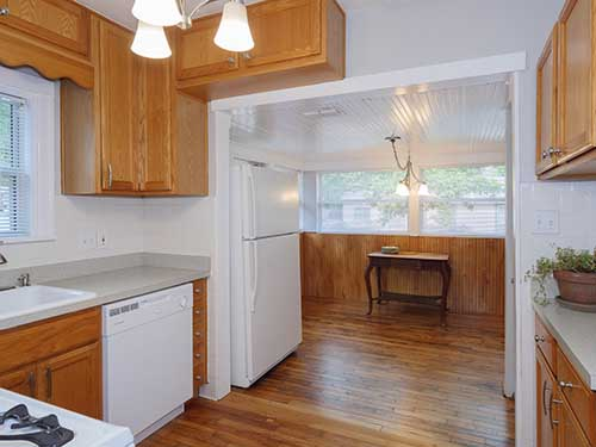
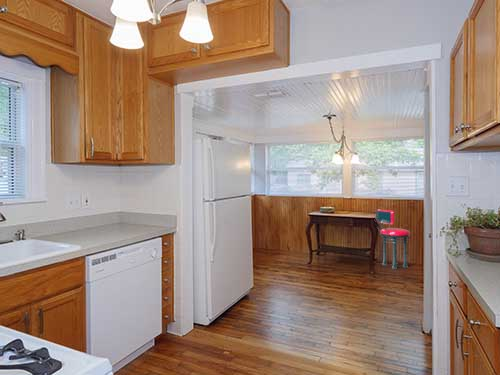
+ stool [375,208,411,270]
